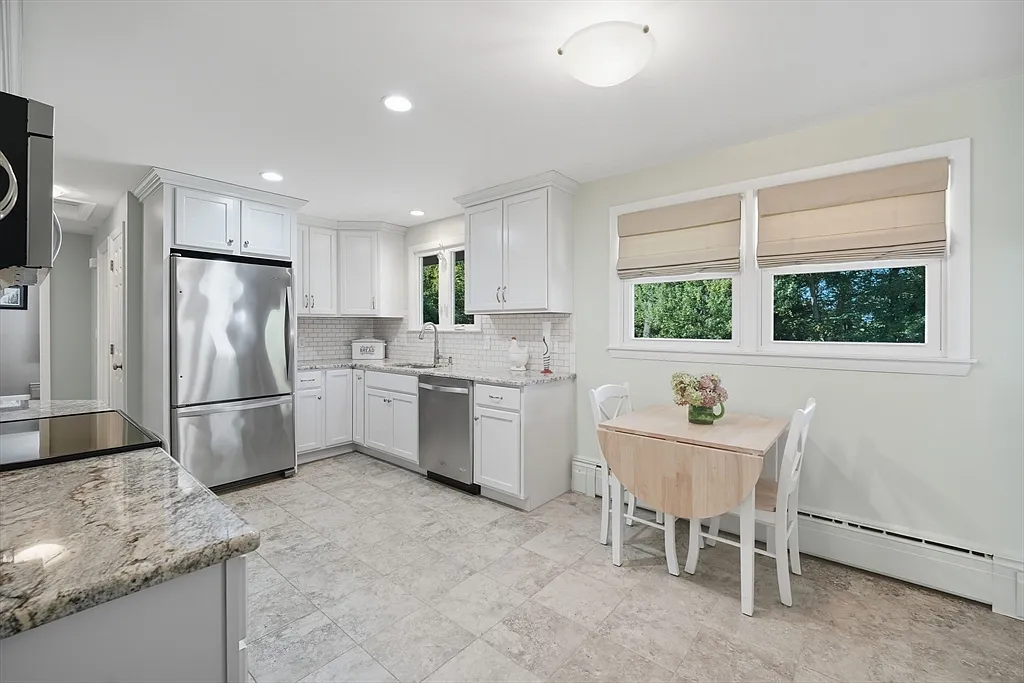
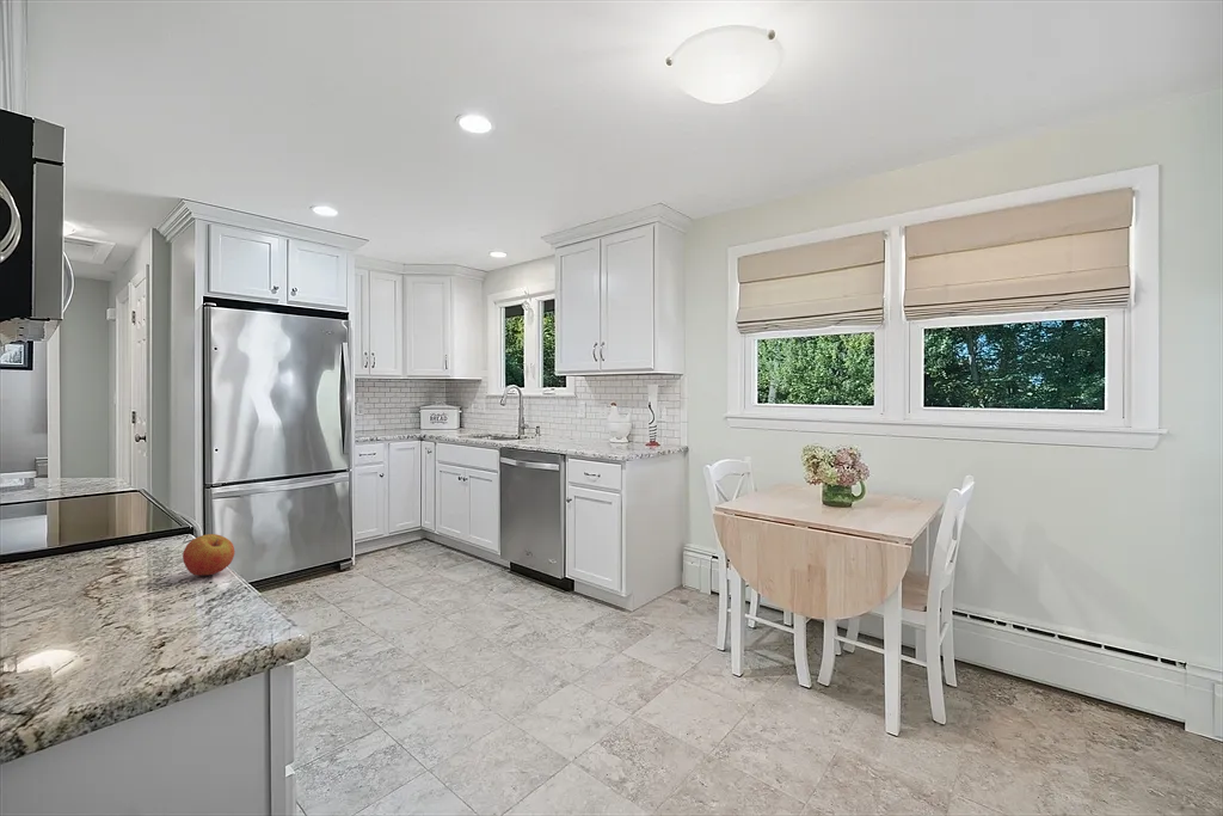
+ apple [182,533,235,577]
